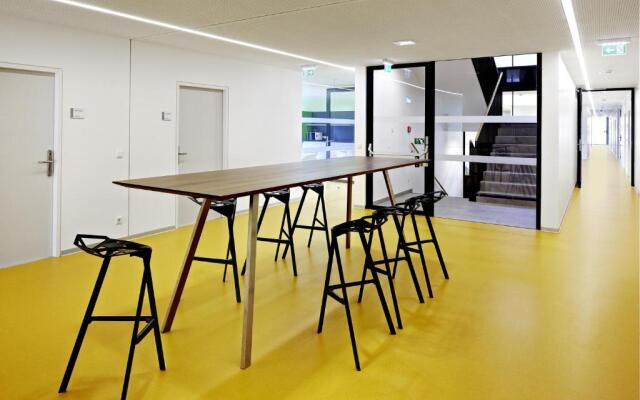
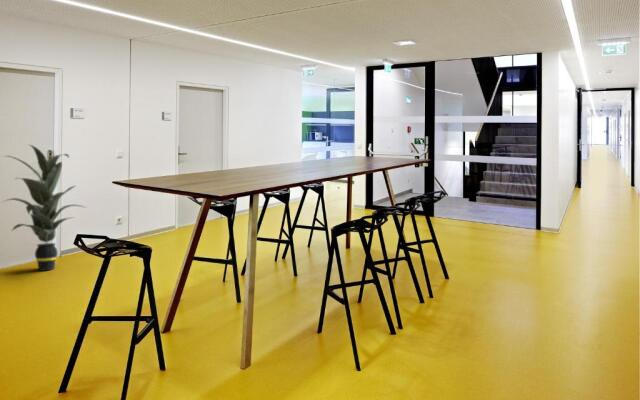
+ indoor plant [0,144,88,272]
